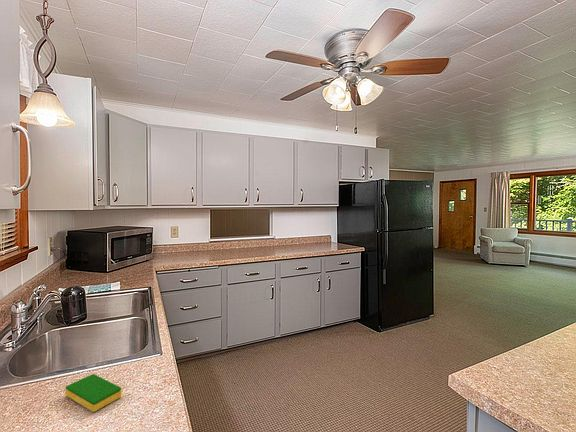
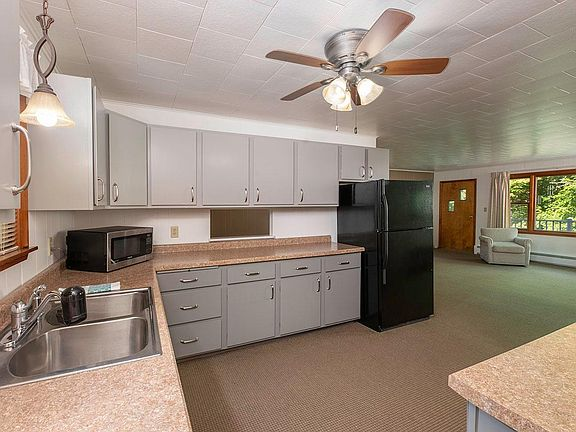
- dish sponge [65,373,122,413]
